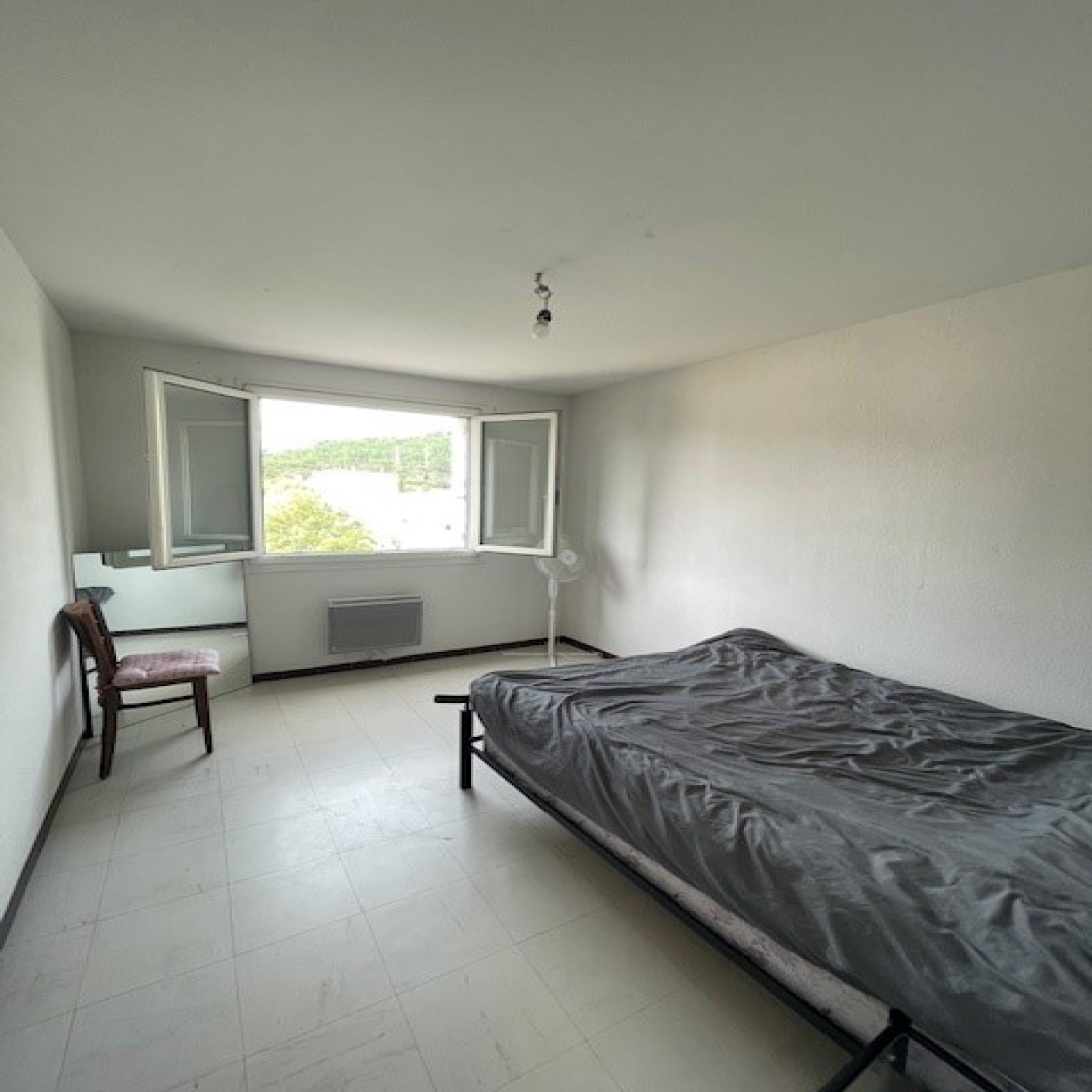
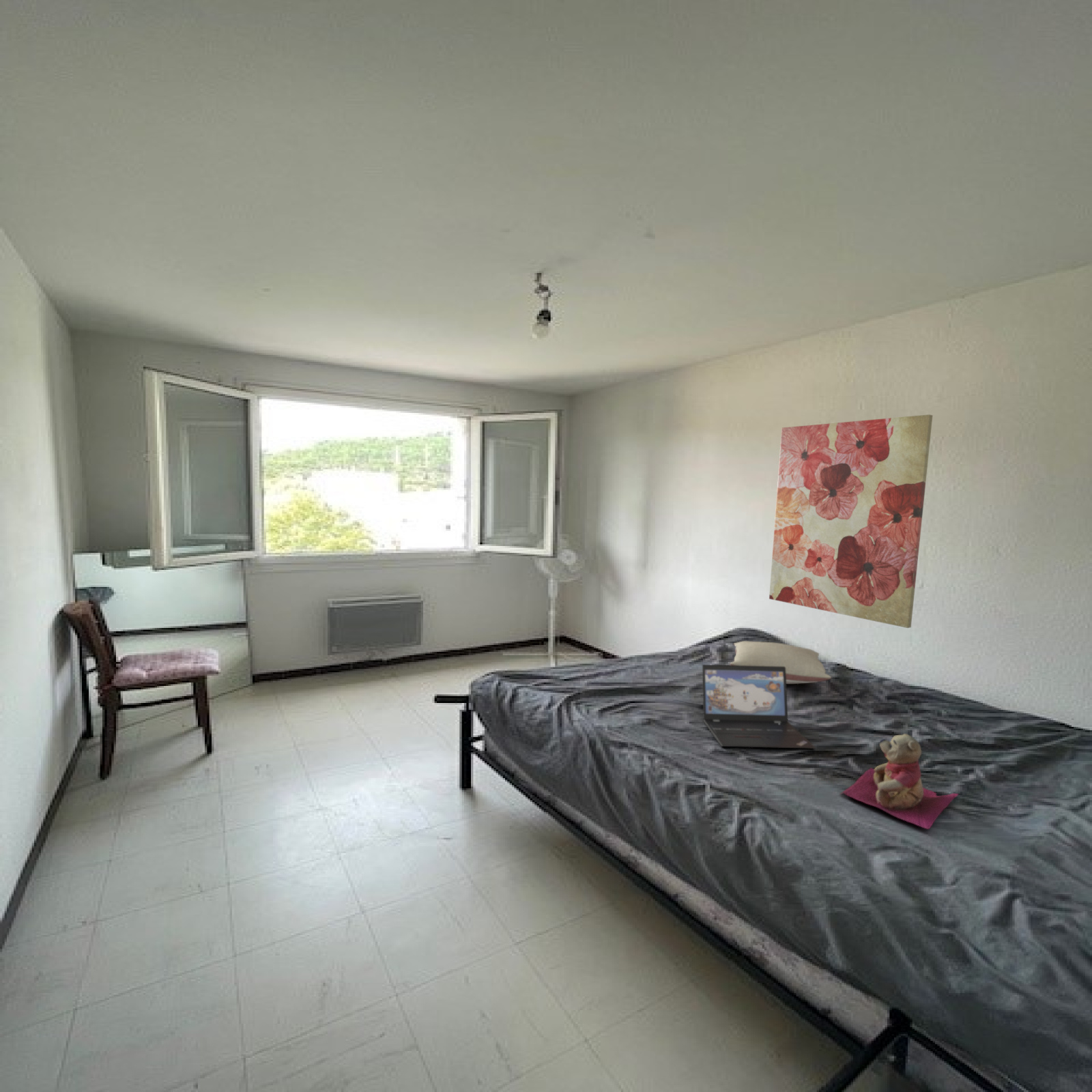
+ teddy bear [839,734,959,830]
+ pillow [730,640,832,685]
+ wall art [768,414,933,629]
+ laptop [702,664,817,749]
